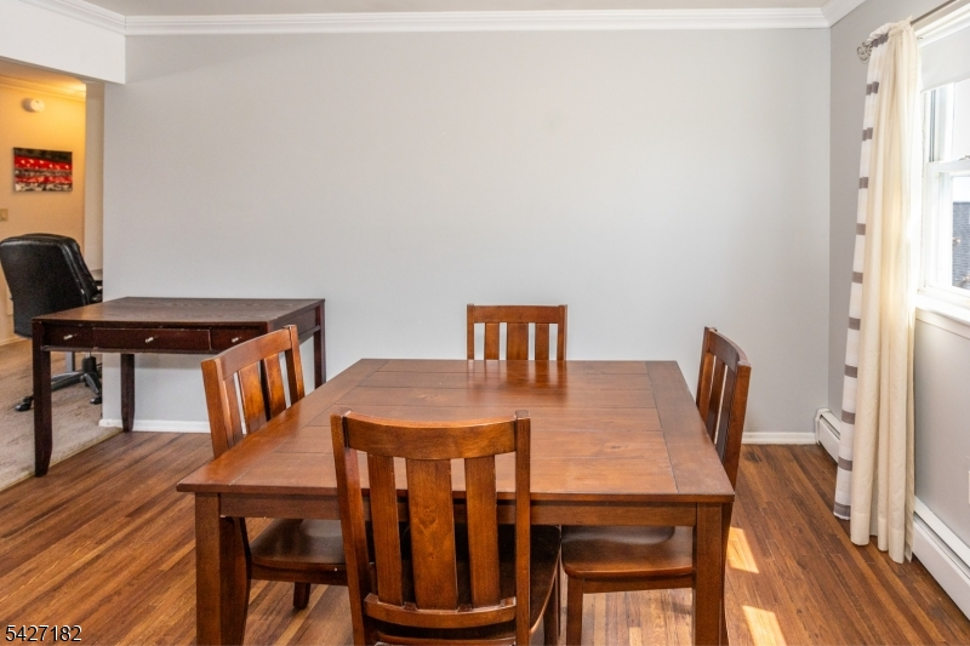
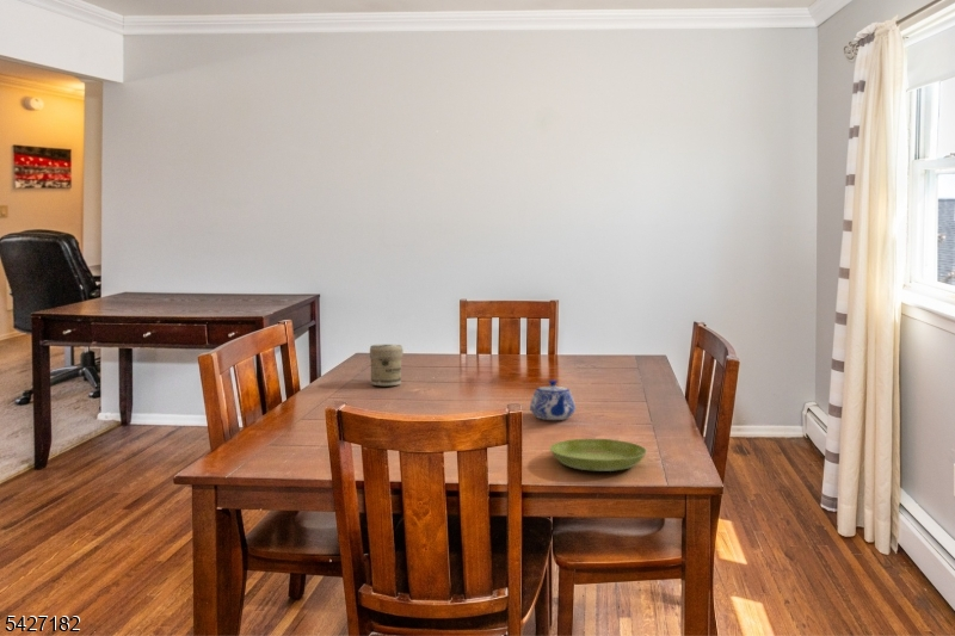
+ teapot [529,379,577,421]
+ jar [369,344,405,387]
+ saucer [549,438,648,473]
